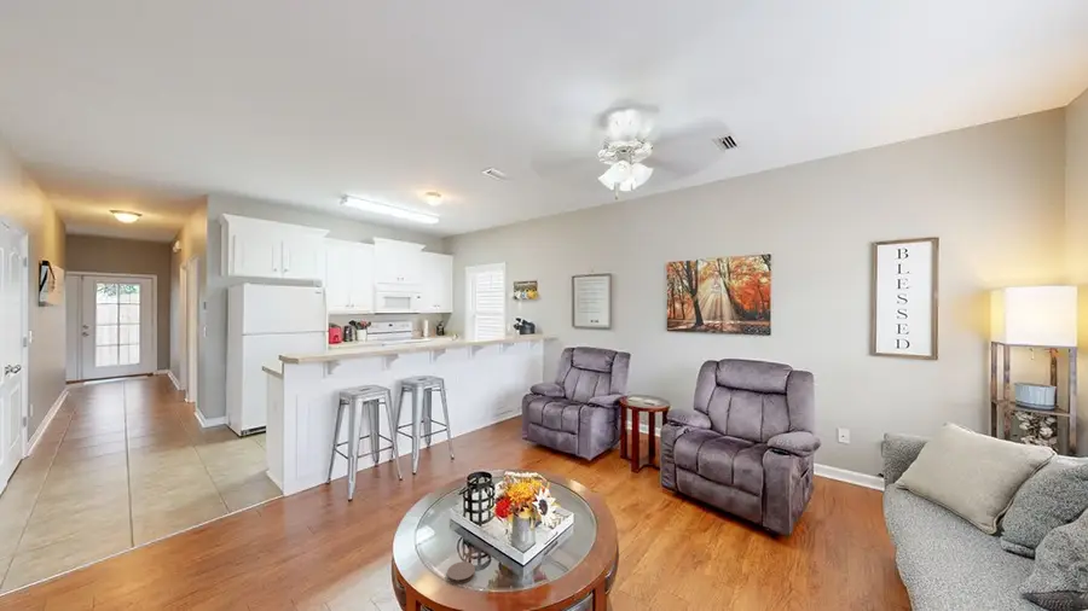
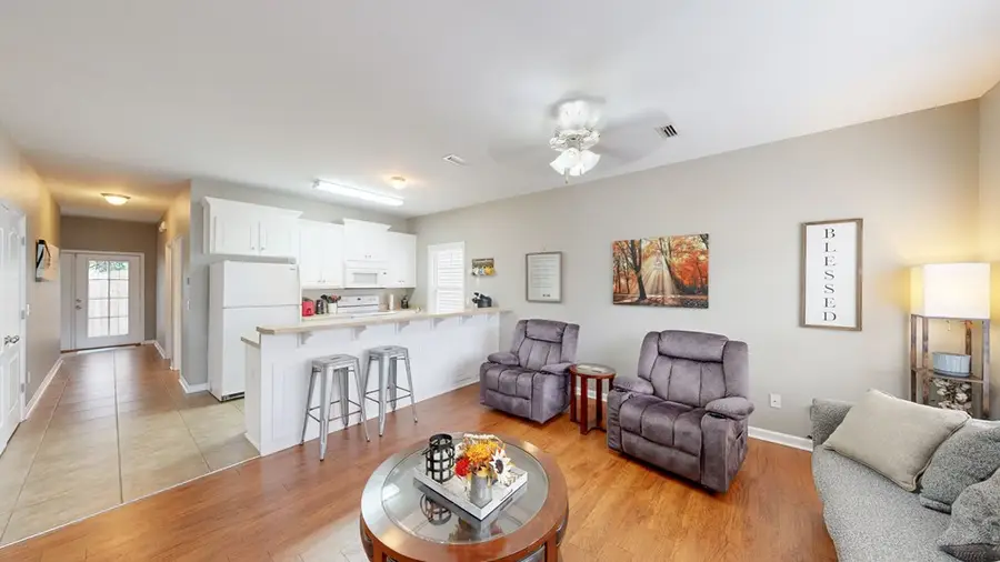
- coaster [446,560,476,584]
